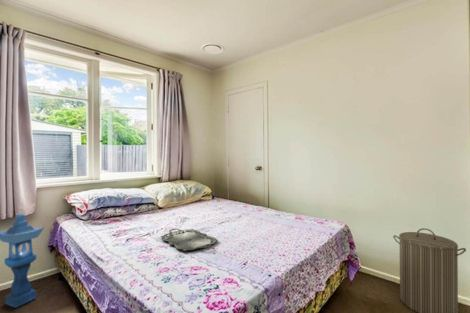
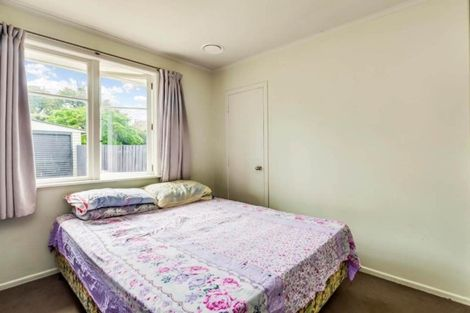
- serving tray [160,228,219,252]
- lantern [0,213,46,309]
- laundry hamper [392,227,467,313]
